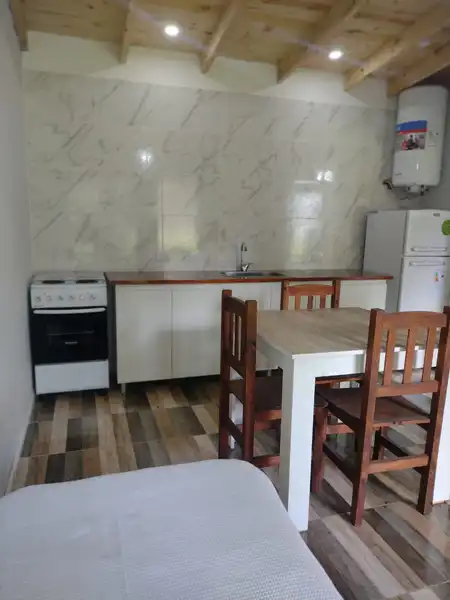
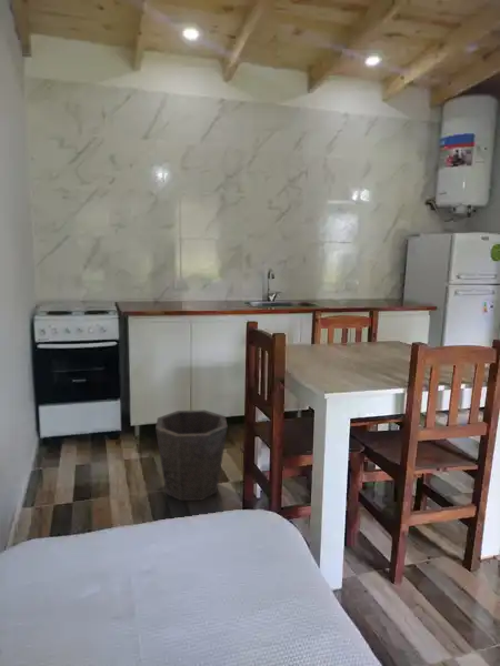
+ waste bin [154,410,229,502]
